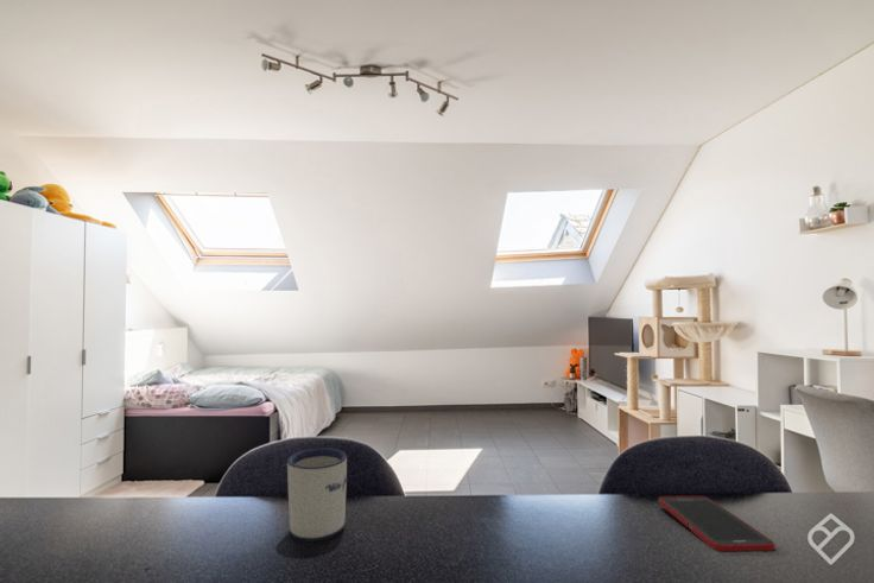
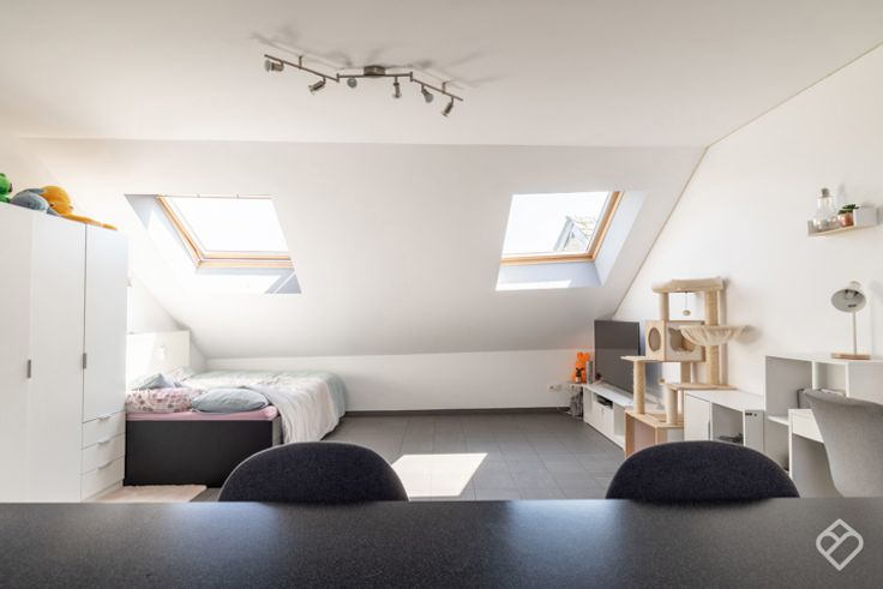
- cell phone [658,495,775,552]
- mug [286,446,348,543]
